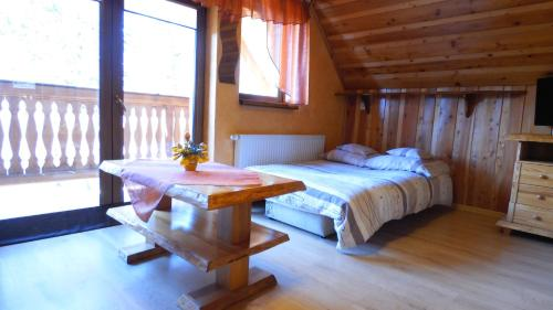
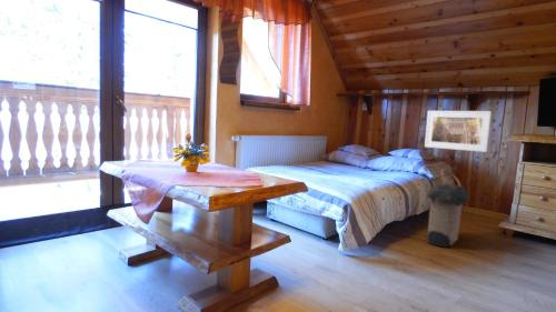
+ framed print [424,110,493,153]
+ laundry hamper [425,168,470,249]
